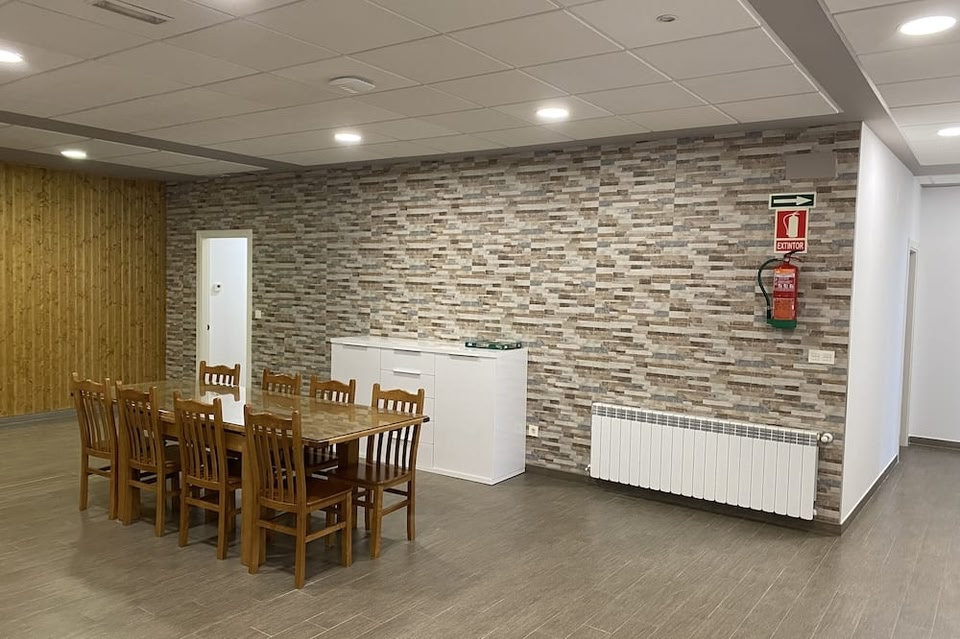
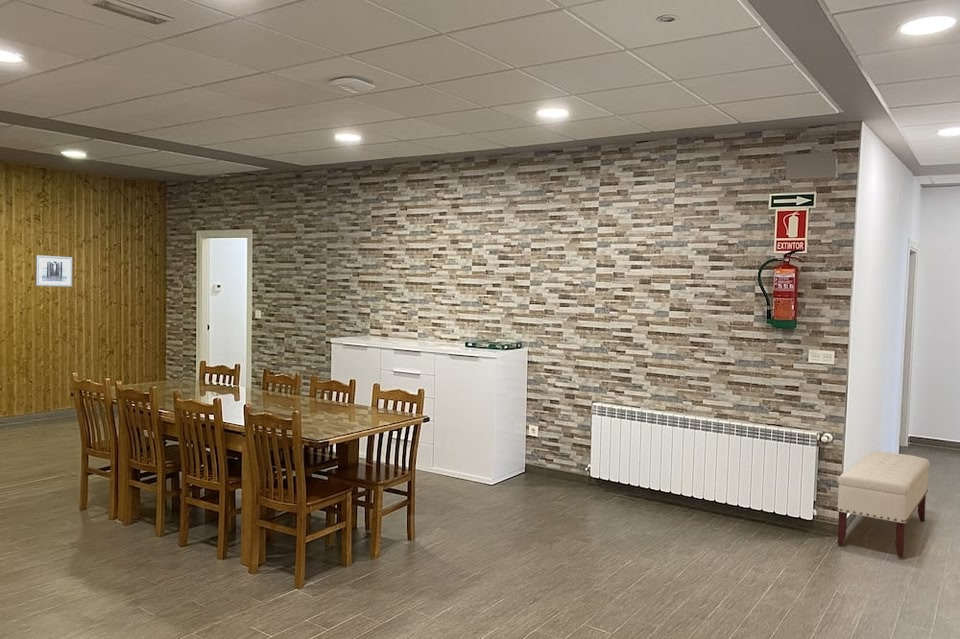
+ bench [836,450,931,558]
+ wall art [35,254,73,288]
